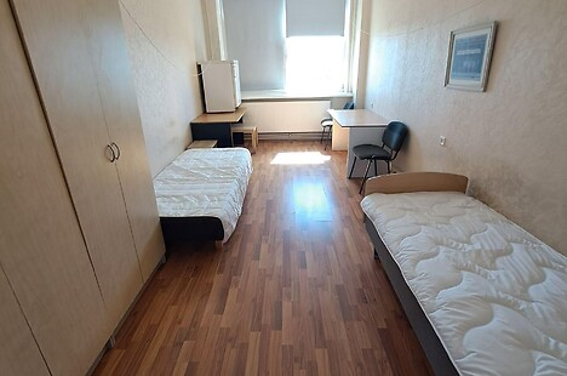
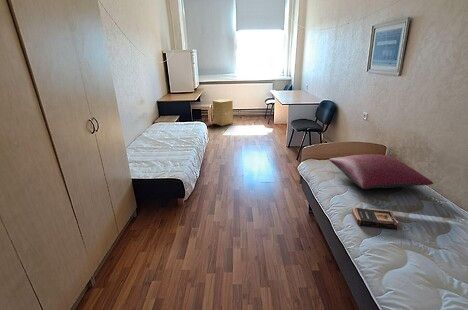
+ pillow [328,153,434,190]
+ cardboard box [212,98,234,127]
+ book [351,207,400,231]
